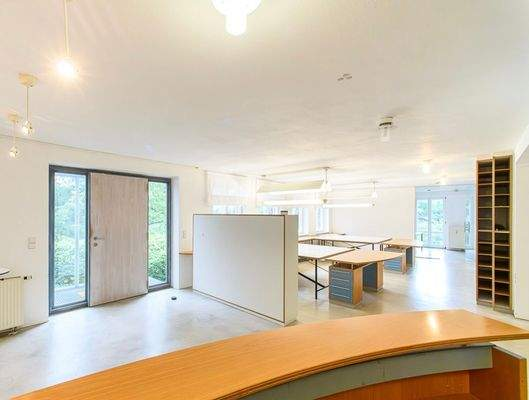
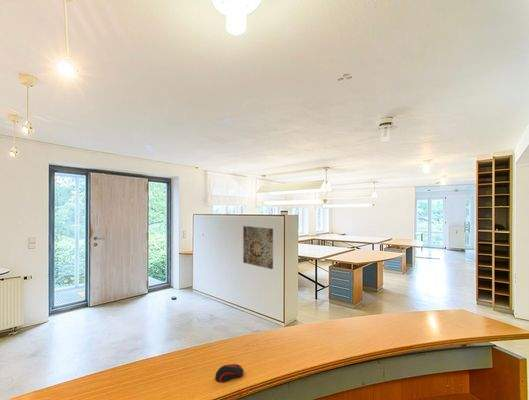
+ wall art [242,225,274,270]
+ computer mouse [214,363,245,384]
